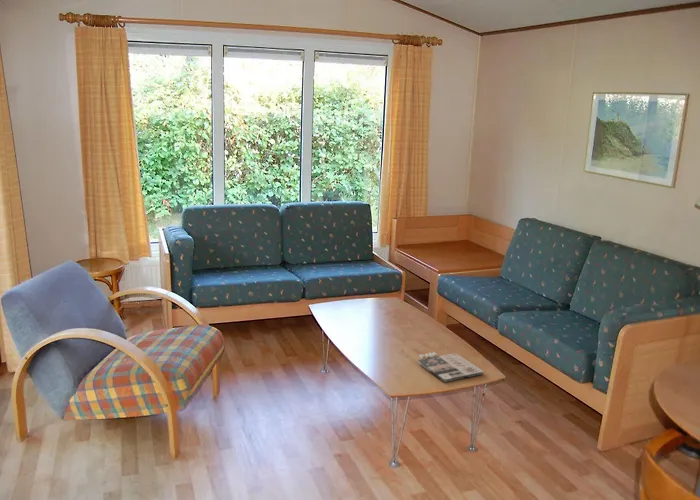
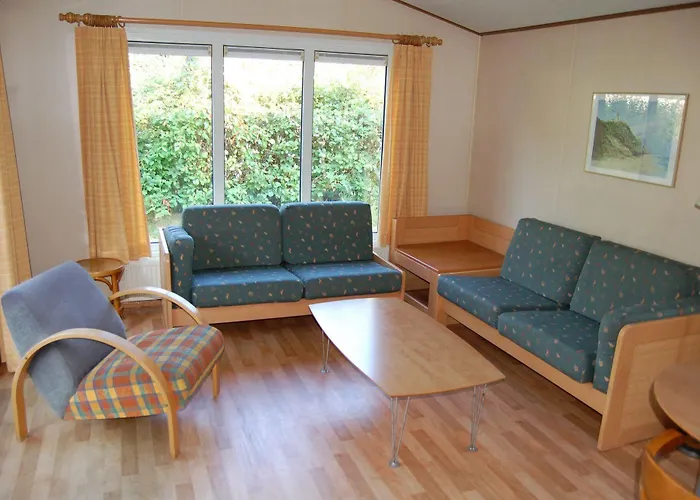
- magazine [417,351,485,383]
